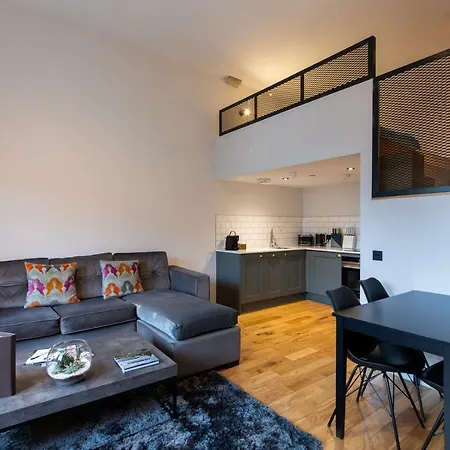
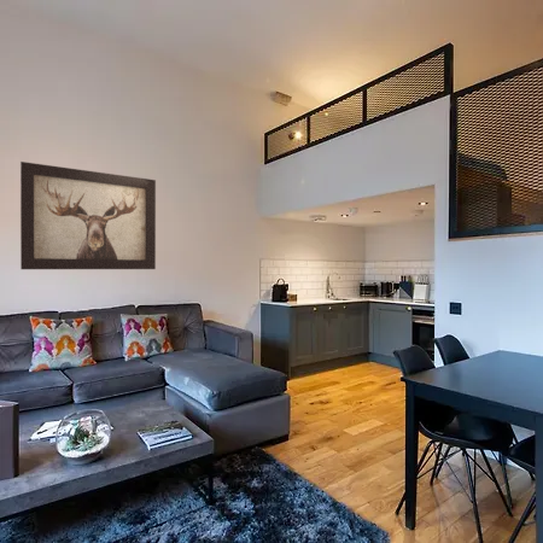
+ wall art [19,160,157,270]
